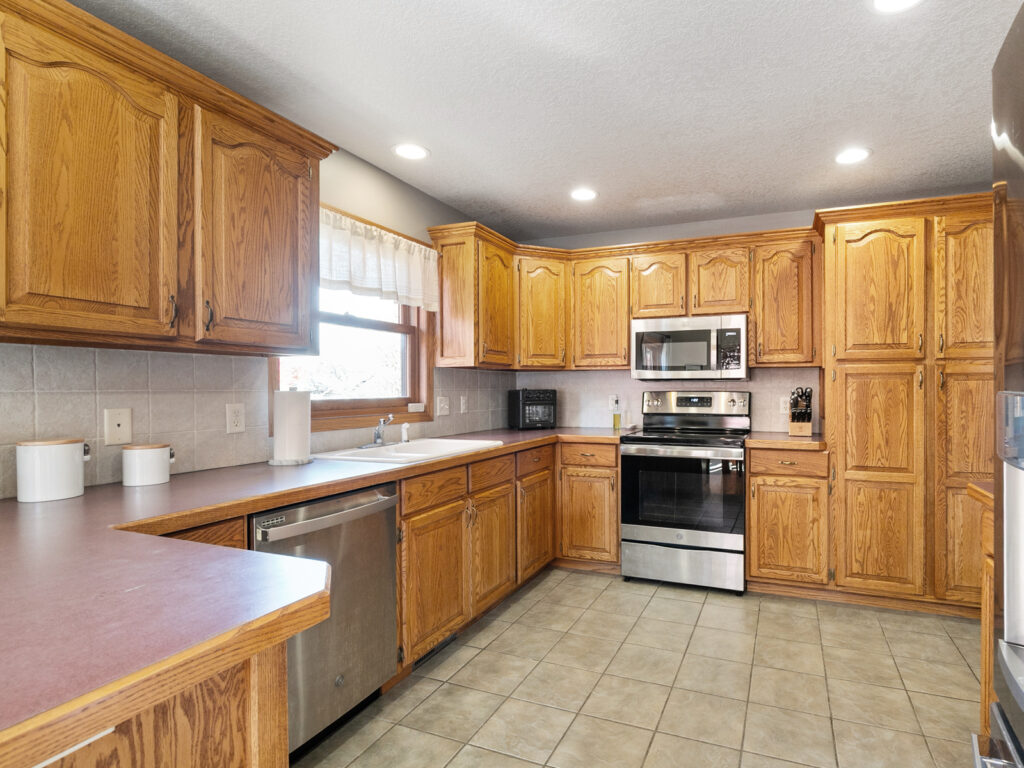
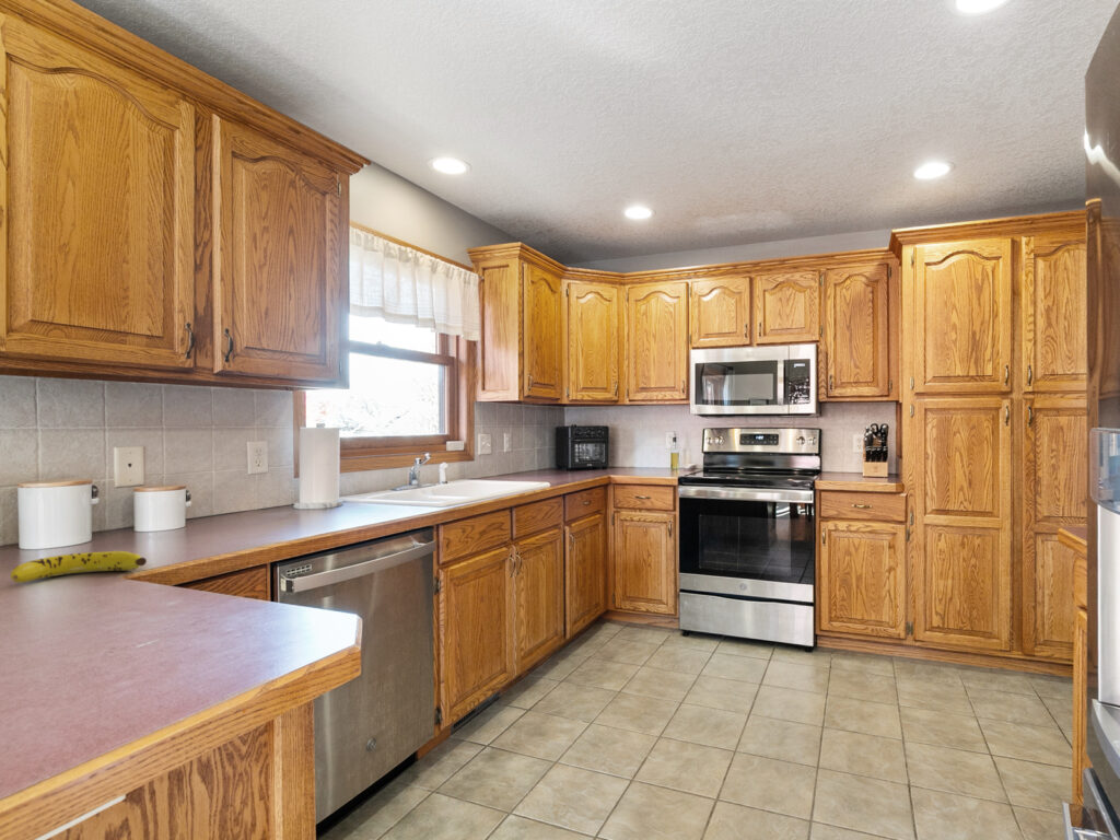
+ fruit [9,550,148,584]
